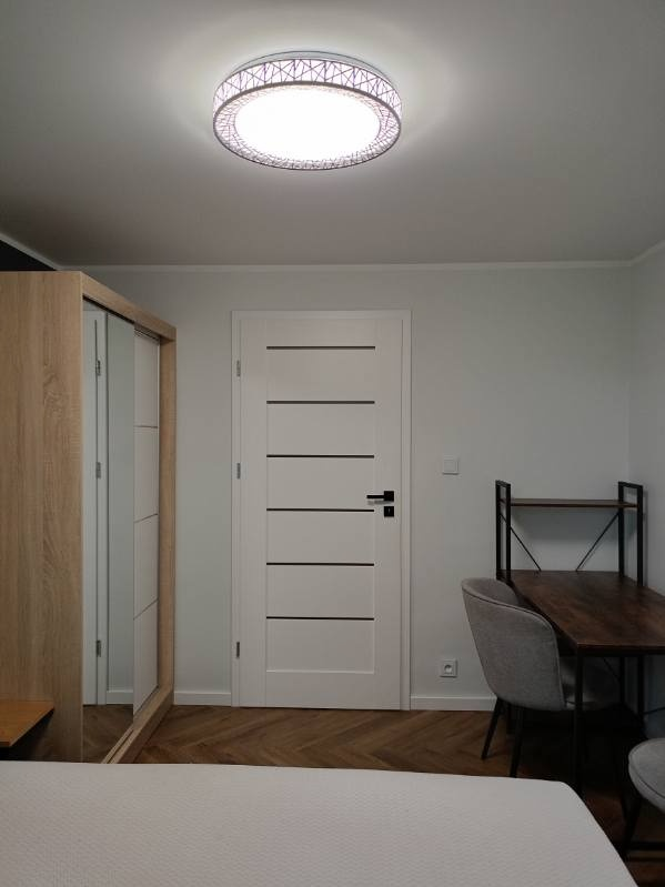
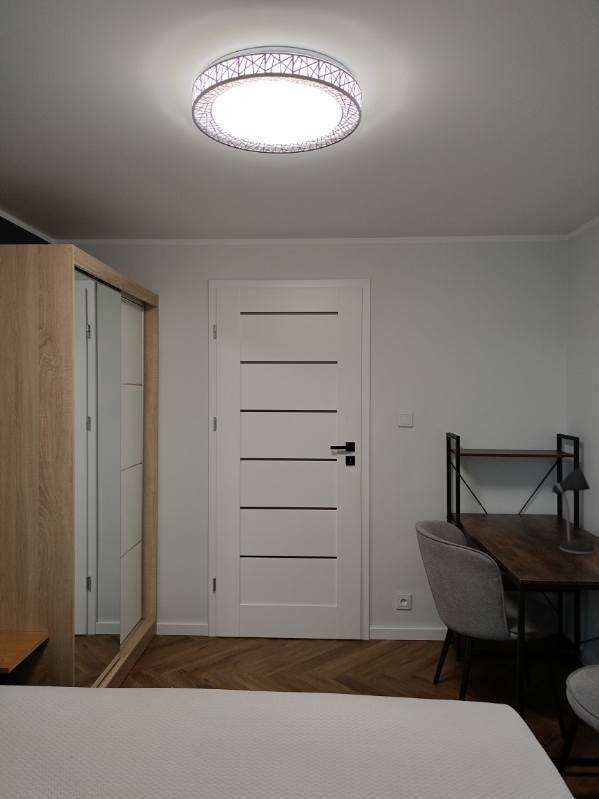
+ desk lamp [550,466,596,555]
